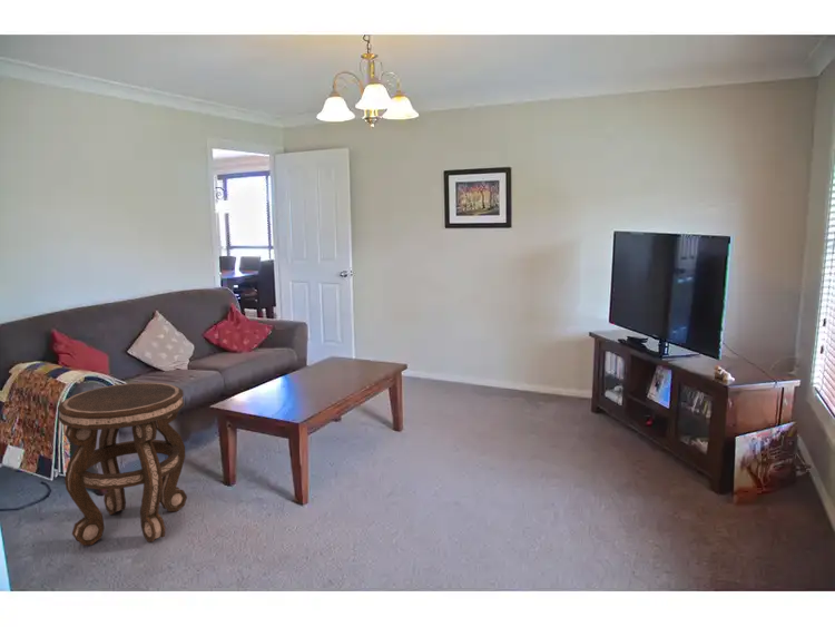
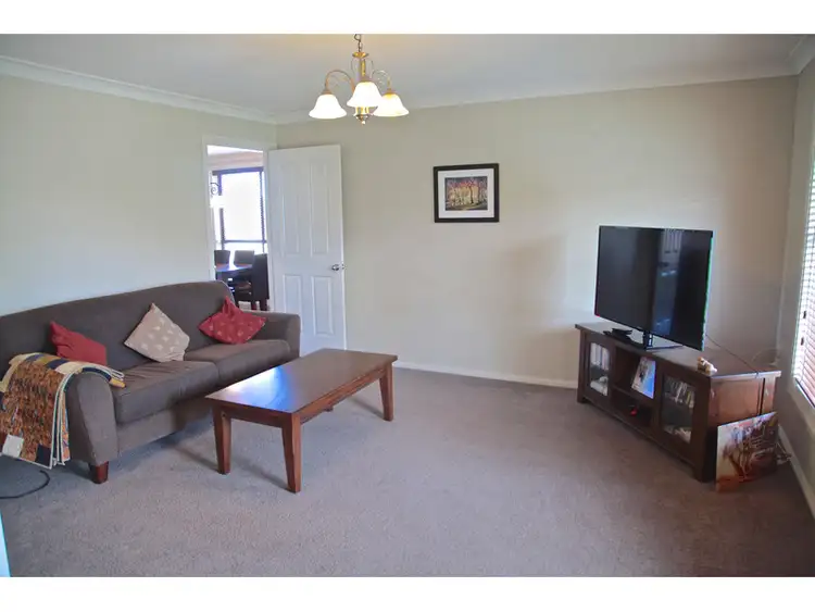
- side table [57,382,188,546]
